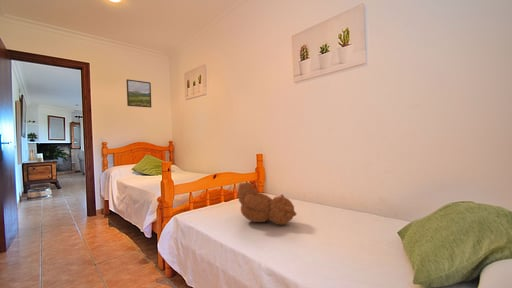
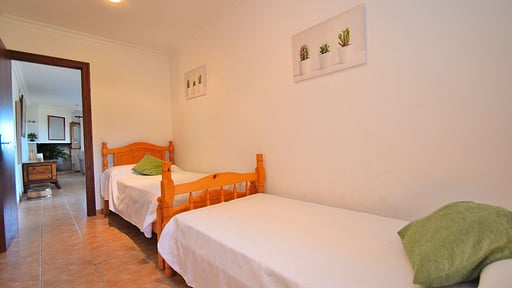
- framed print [126,78,152,109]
- teddy bear [237,181,297,226]
